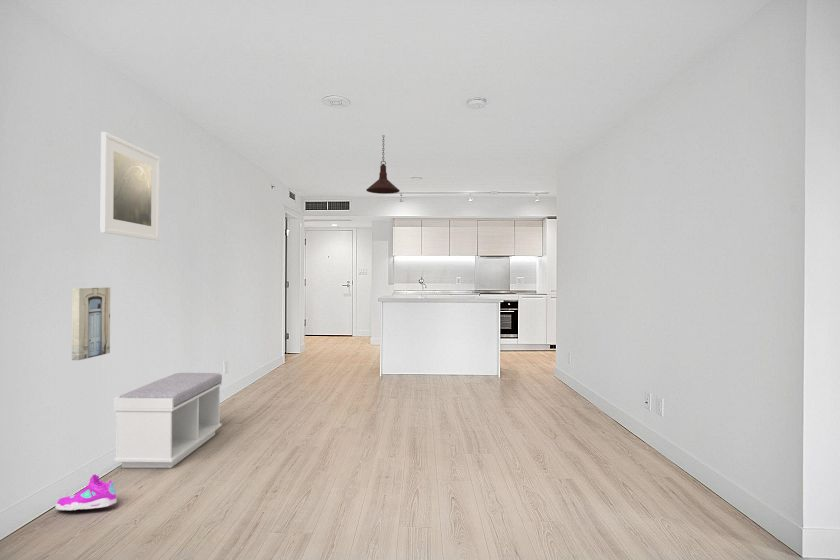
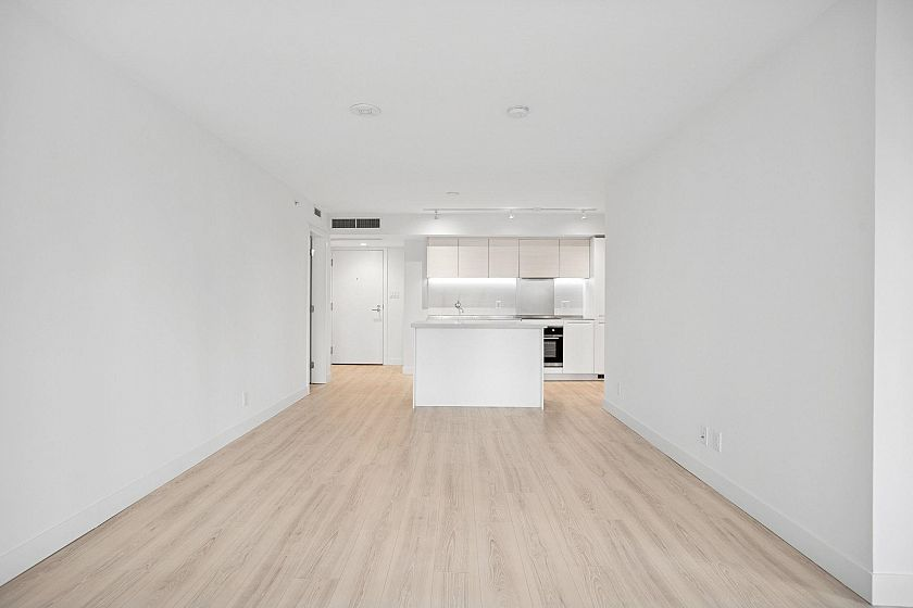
- shoe [55,473,118,511]
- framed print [99,131,161,241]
- bench [113,372,223,469]
- wall art [71,286,111,361]
- pendant light [365,136,401,195]
